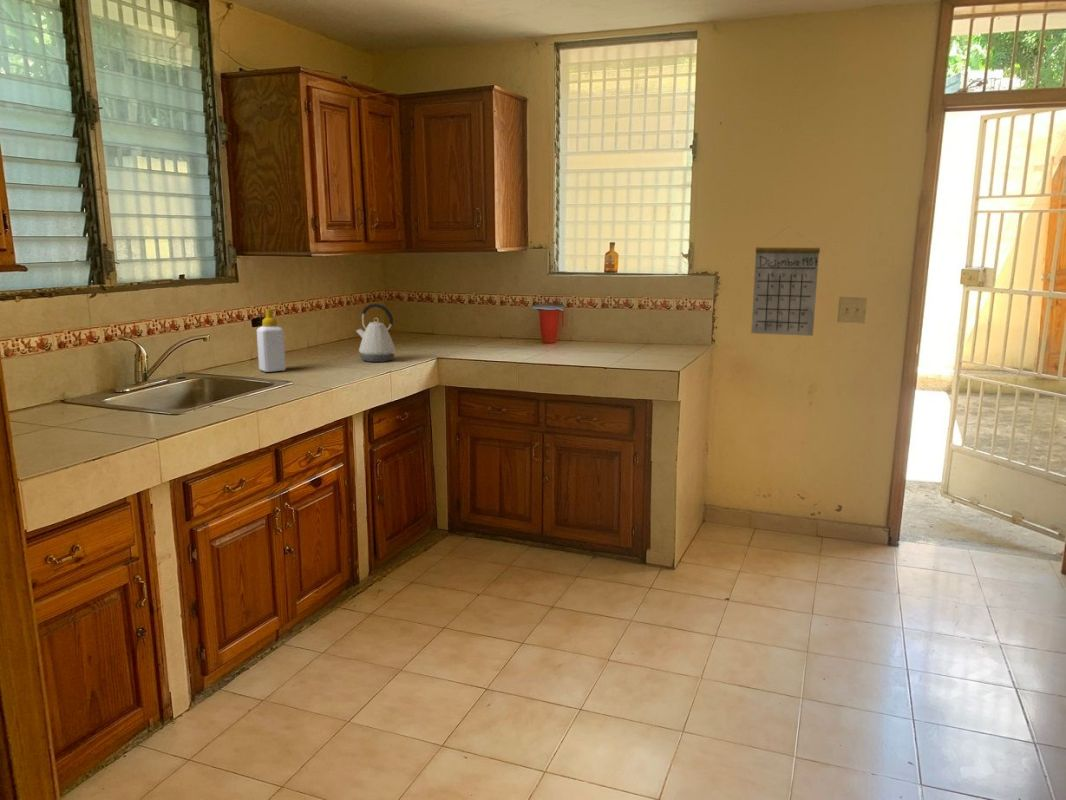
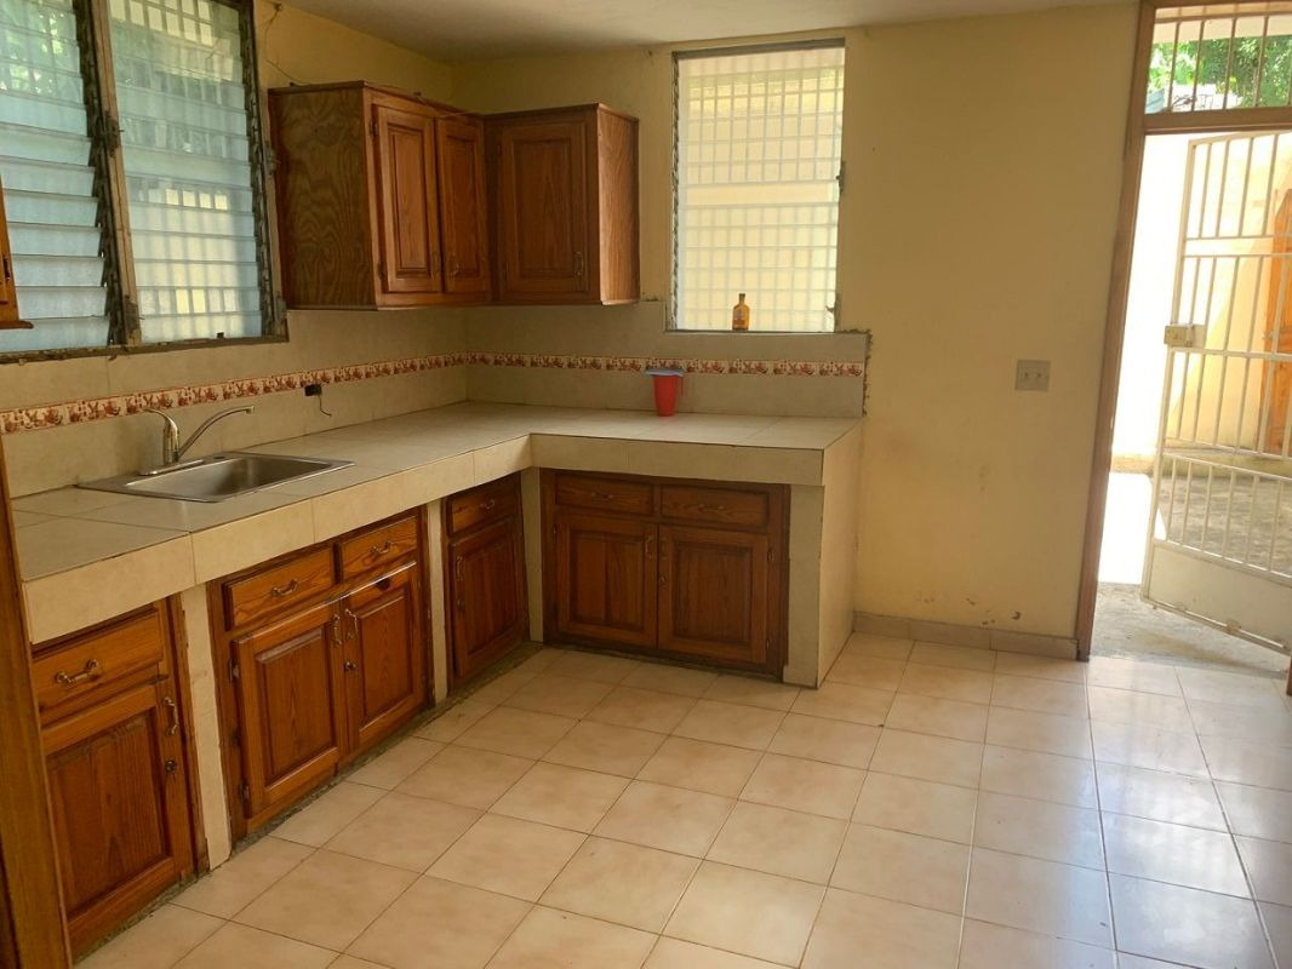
- soap bottle [256,308,287,373]
- calendar [750,226,821,337]
- kettle [355,303,398,363]
